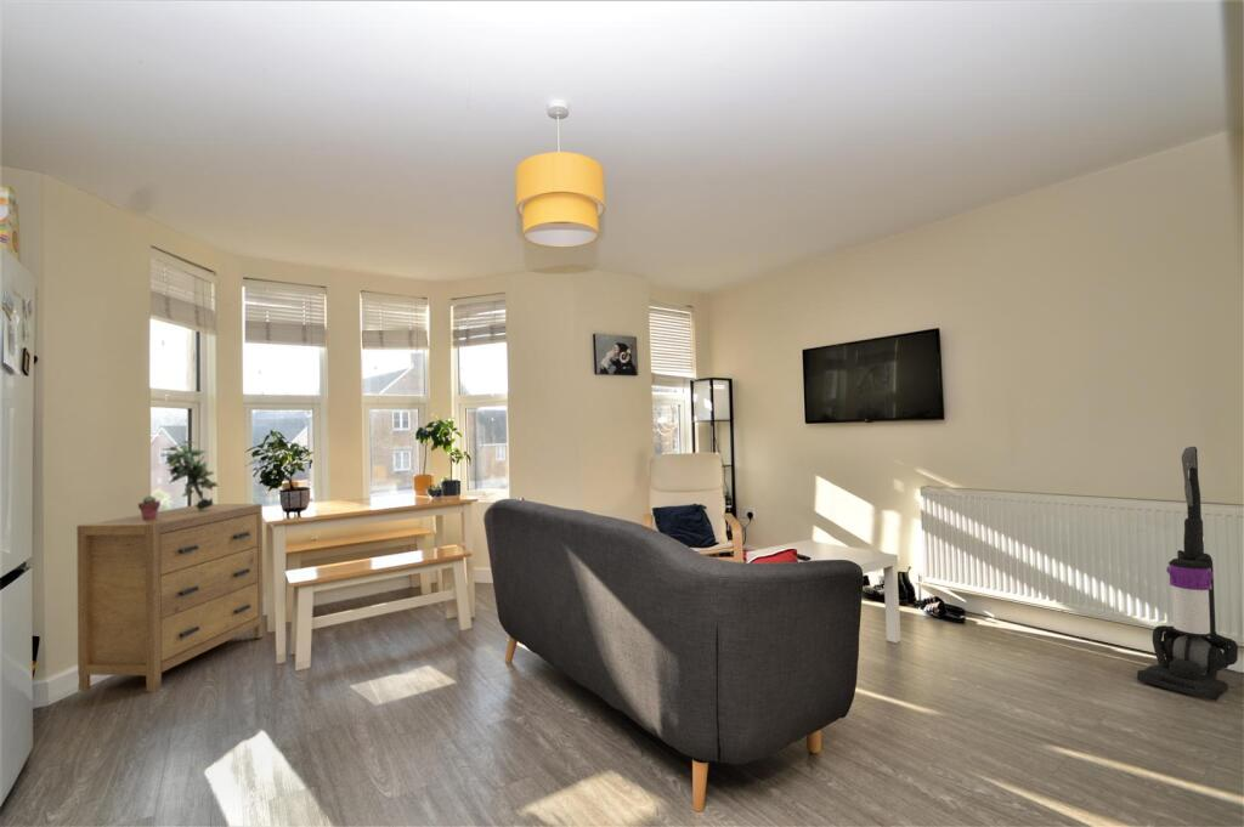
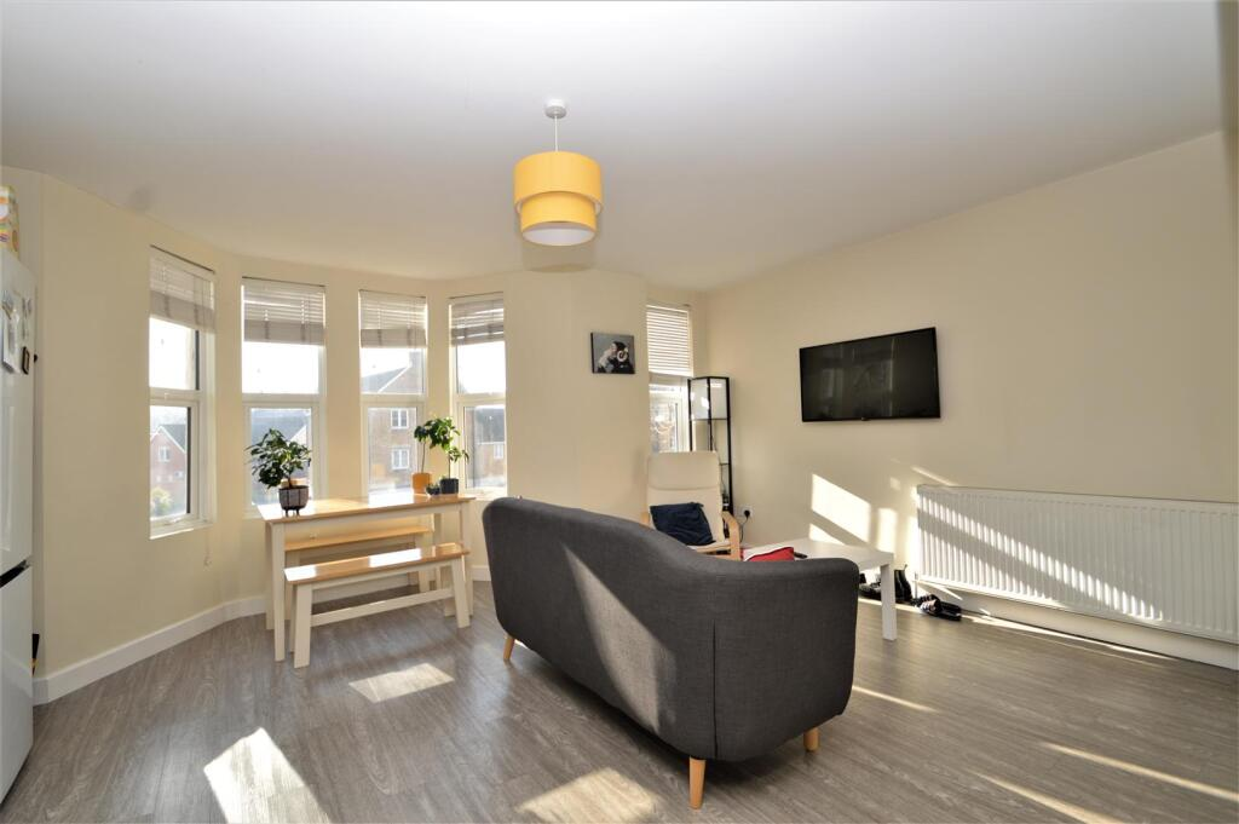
- dresser [75,503,265,693]
- potted succulent [137,494,162,520]
- potted plant [159,440,220,510]
- vacuum cleaner [1136,446,1239,702]
